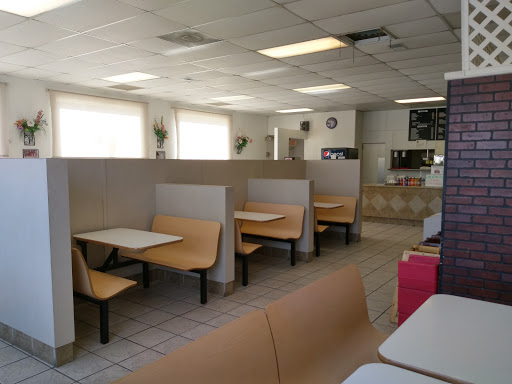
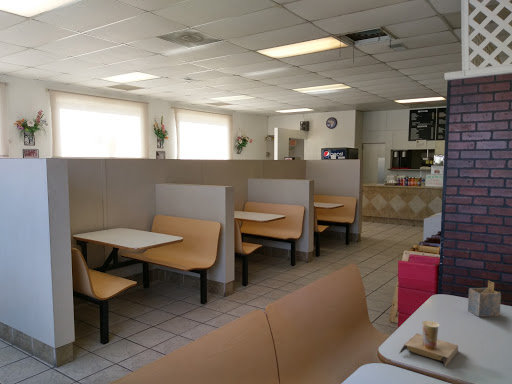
+ cup [398,320,459,367]
+ napkin holder [467,279,502,318]
